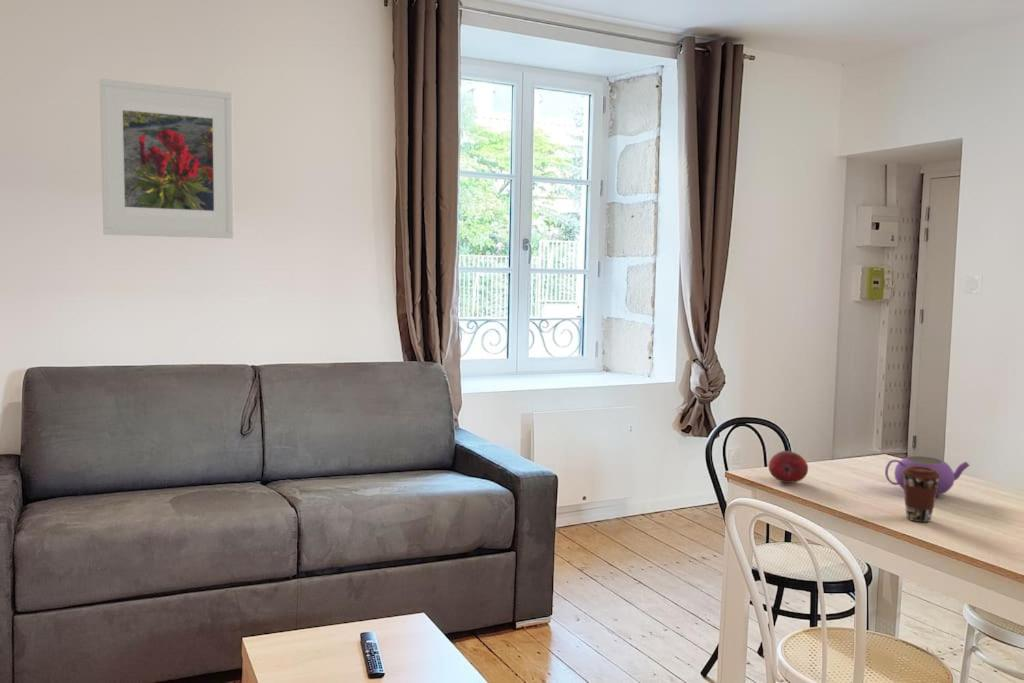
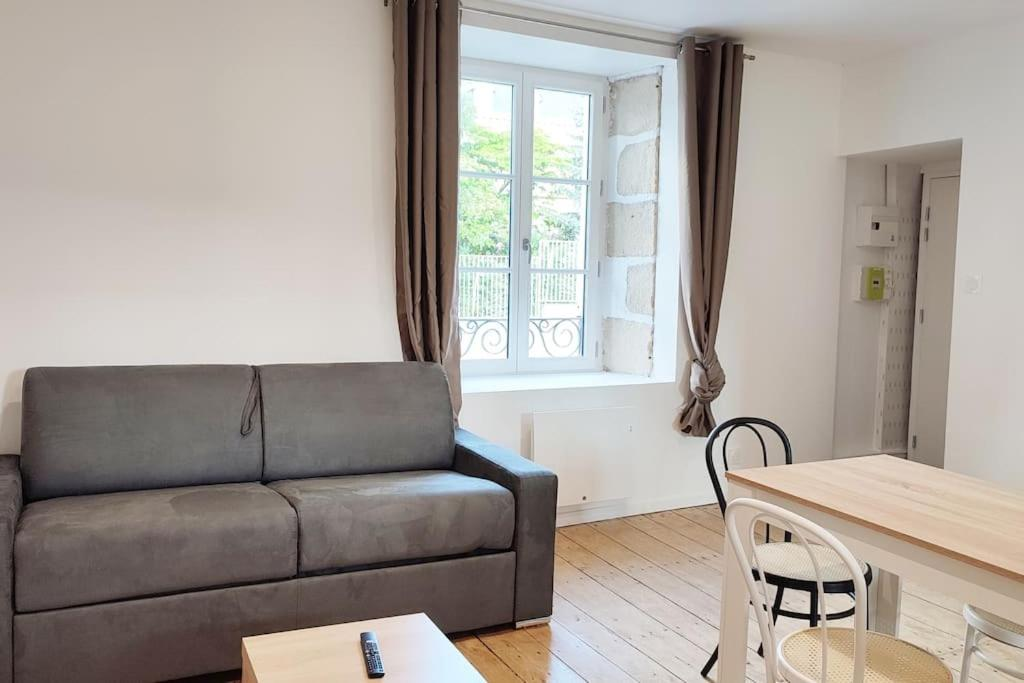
- teapot [884,455,970,497]
- coffee cup [902,466,941,523]
- fruit [768,450,809,484]
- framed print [99,78,235,239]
